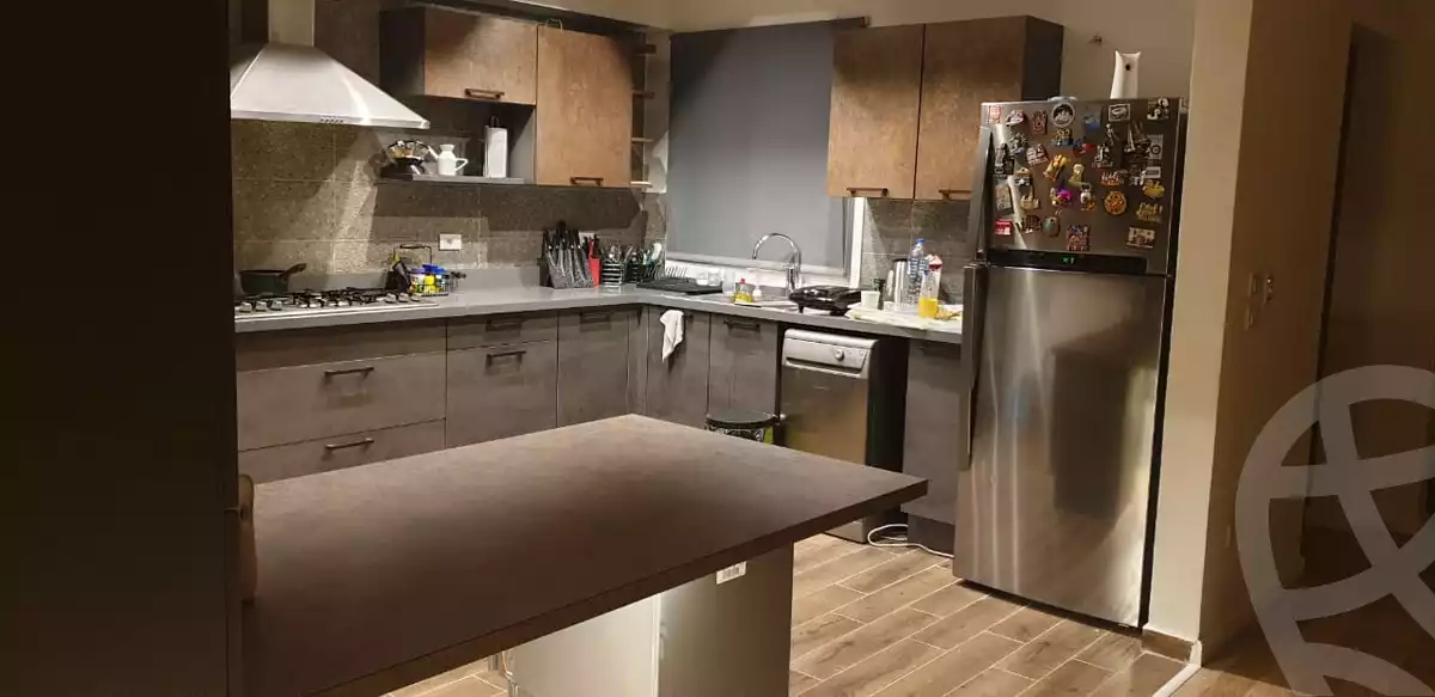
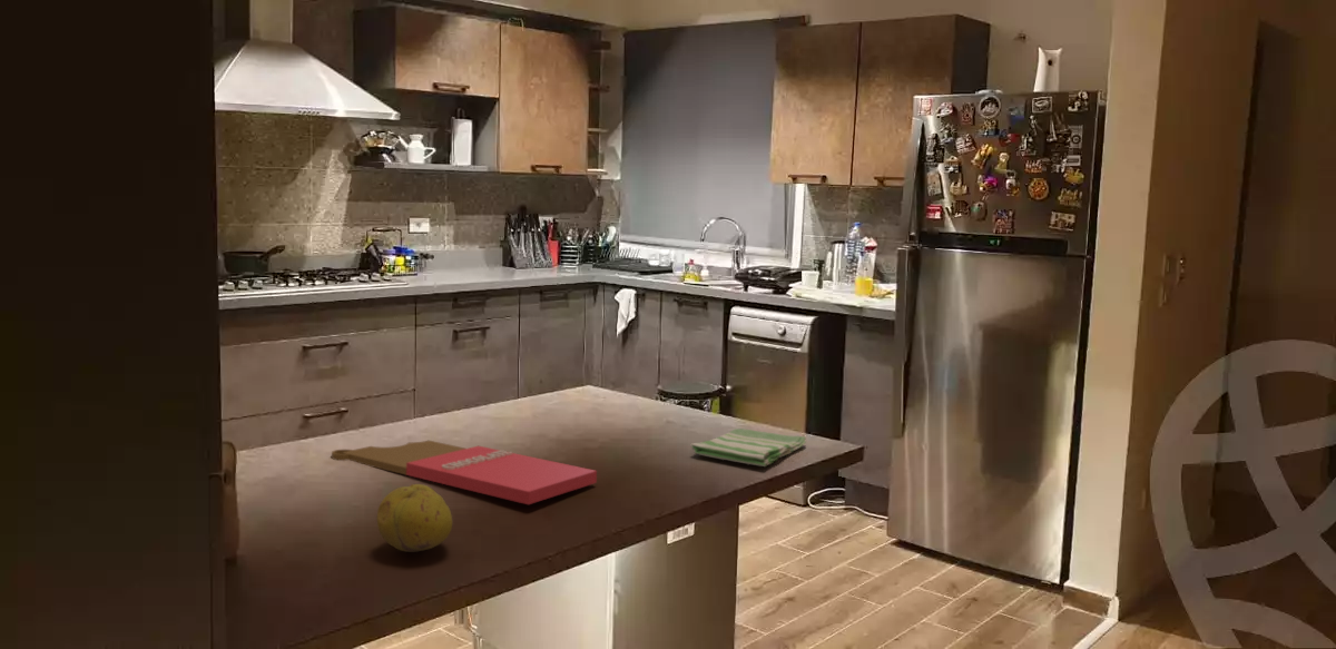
+ cutting board [331,440,598,505]
+ fruit [376,483,453,553]
+ dish towel [689,427,807,468]
